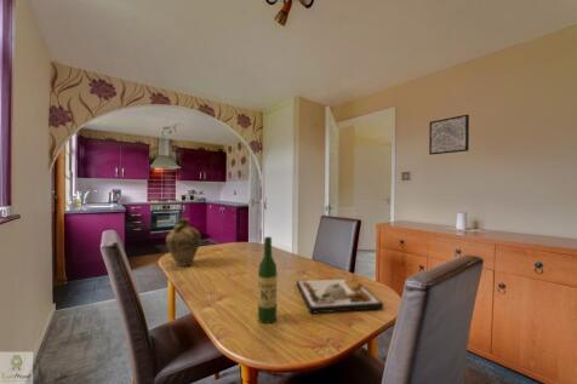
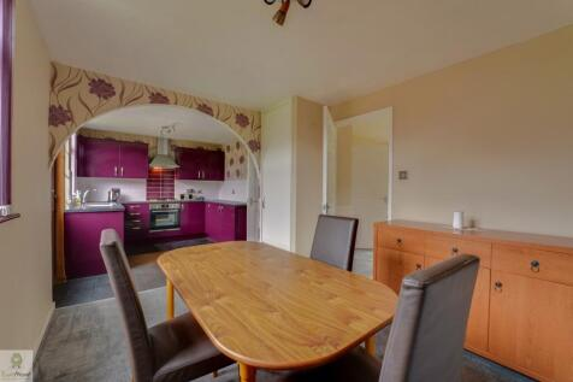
- jug [165,217,202,268]
- wall art [428,114,470,156]
- wine bottle [257,235,279,325]
- dinner plate [296,277,384,314]
